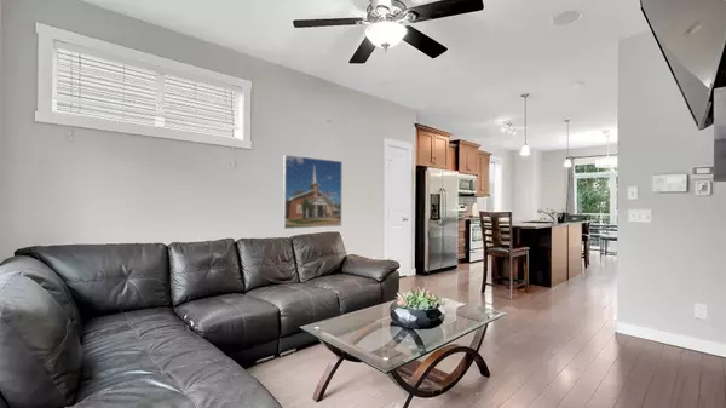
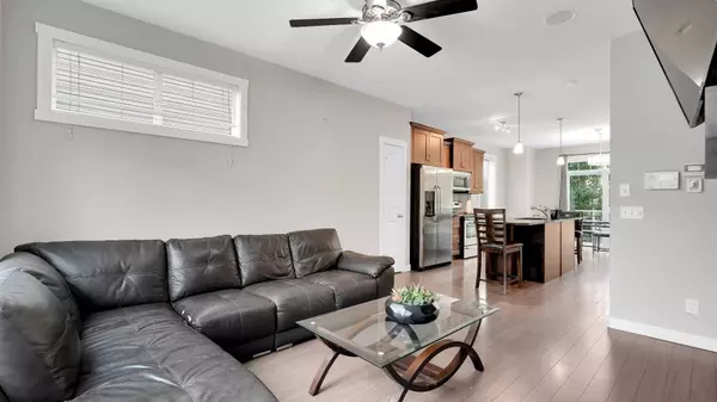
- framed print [282,154,344,230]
